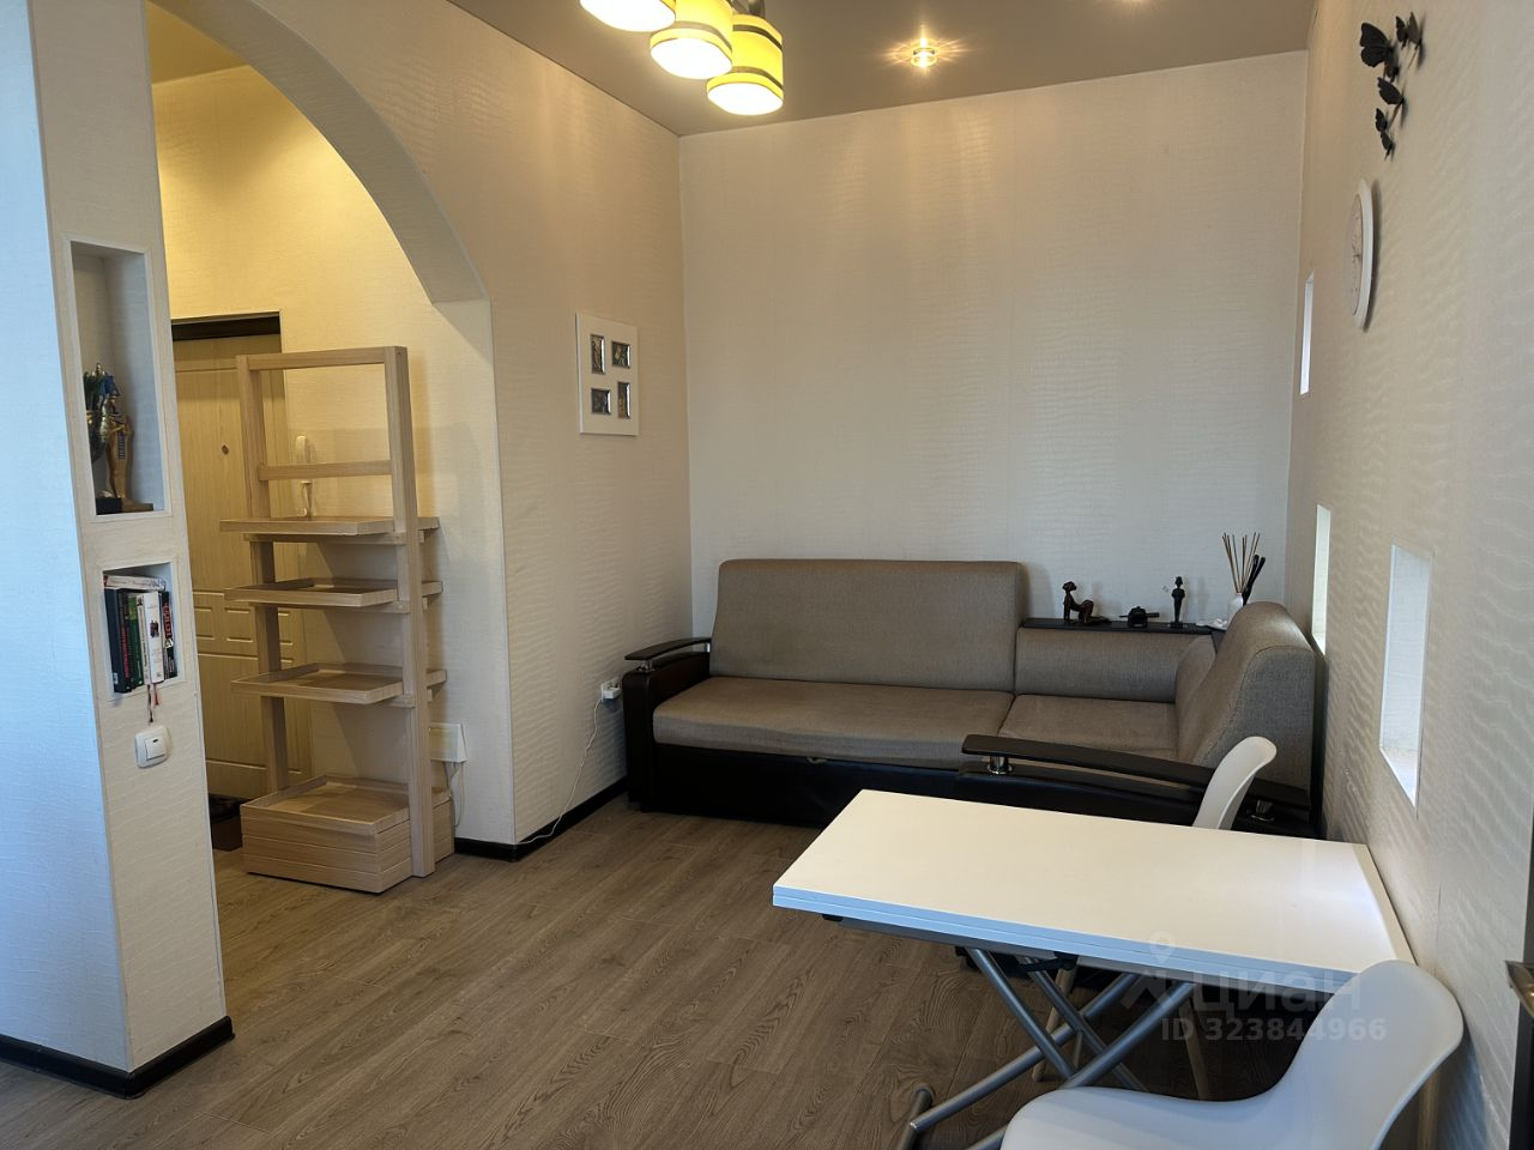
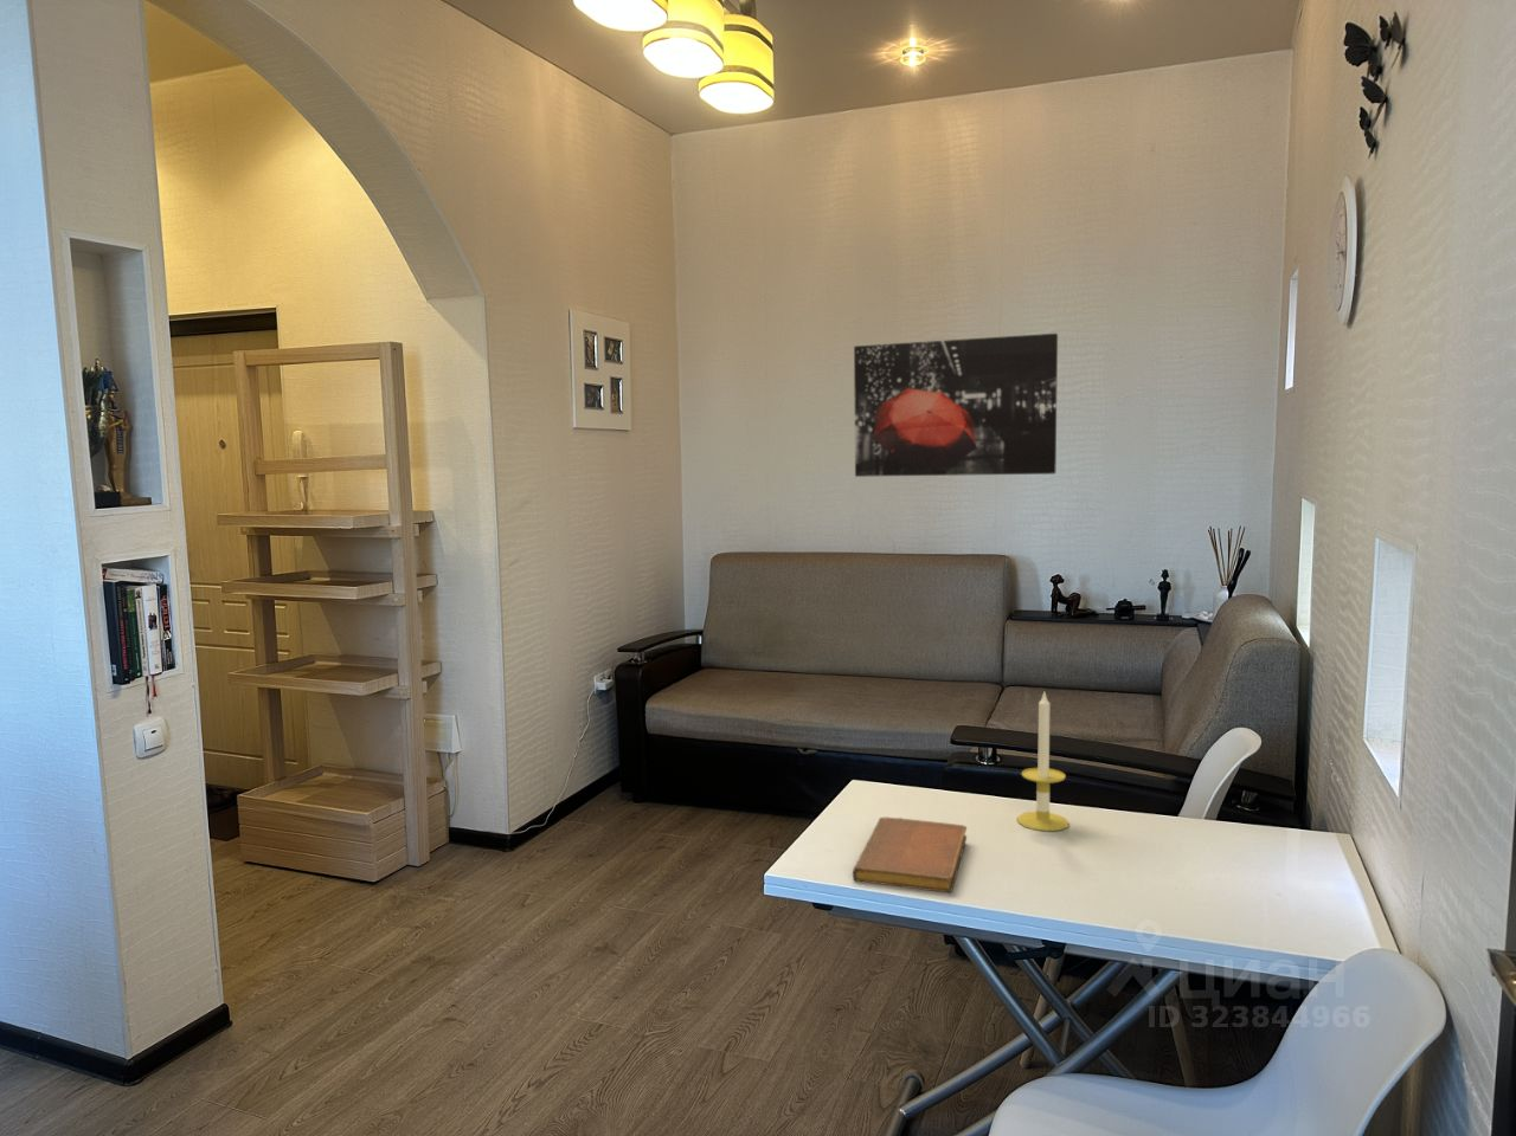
+ candle [1016,692,1071,832]
+ wall art [852,333,1059,479]
+ notebook [851,816,968,894]
